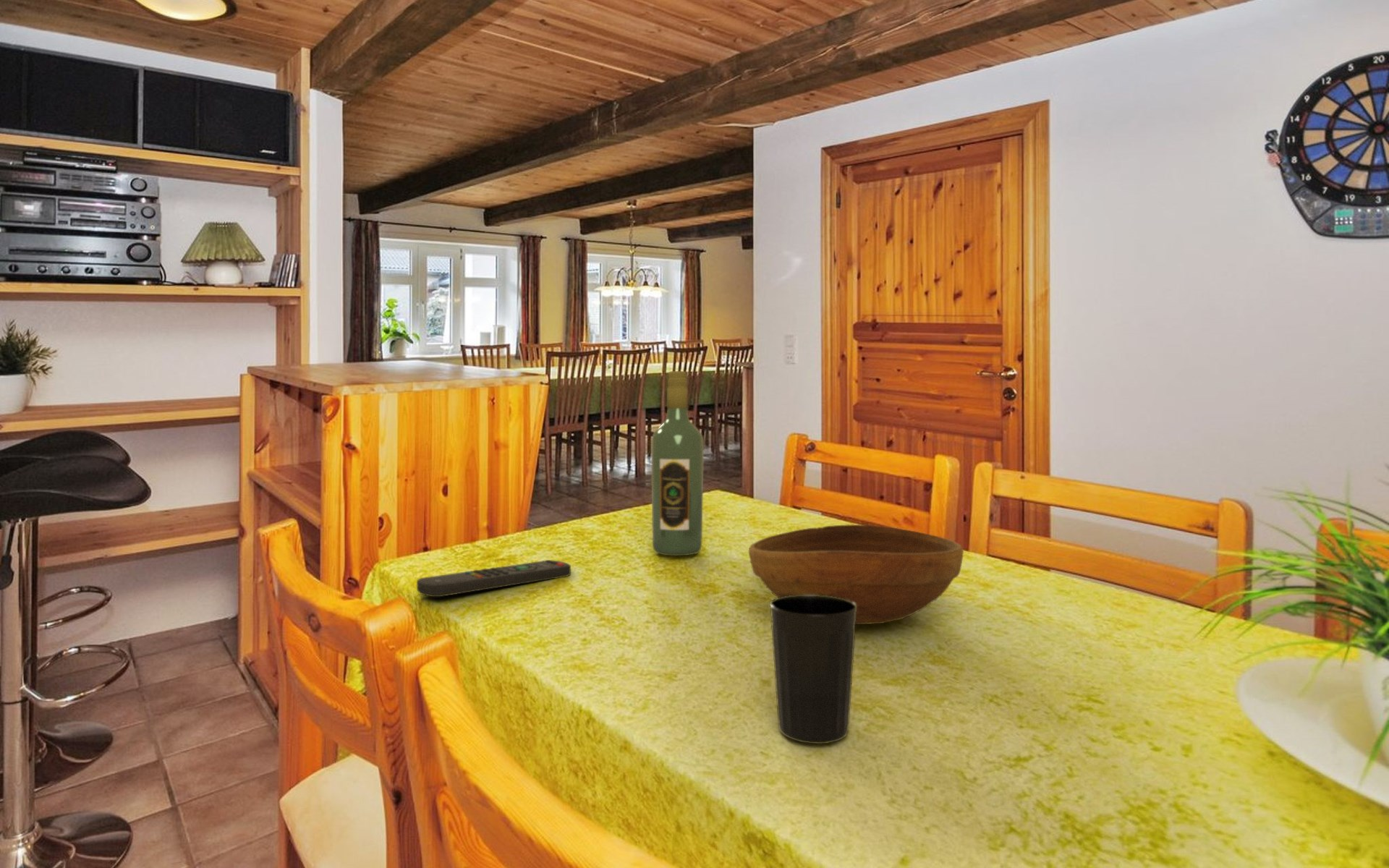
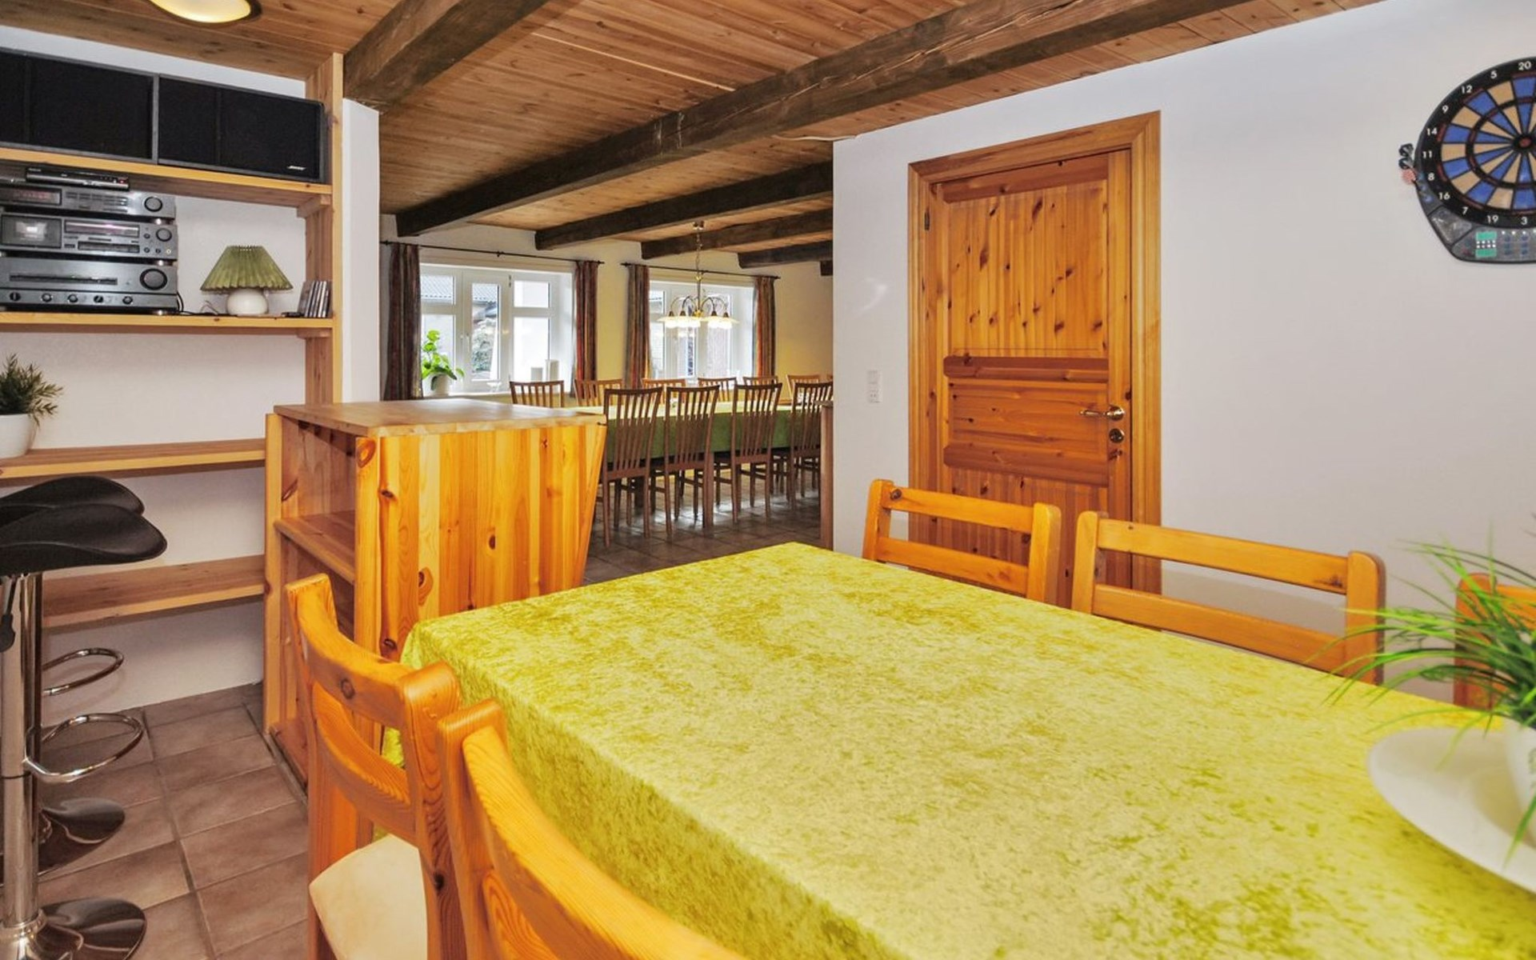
- wine bottle [650,370,705,556]
- remote control [416,559,572,597]
- bowl [748,524,964,625]
- cup [769,595,857,744]
